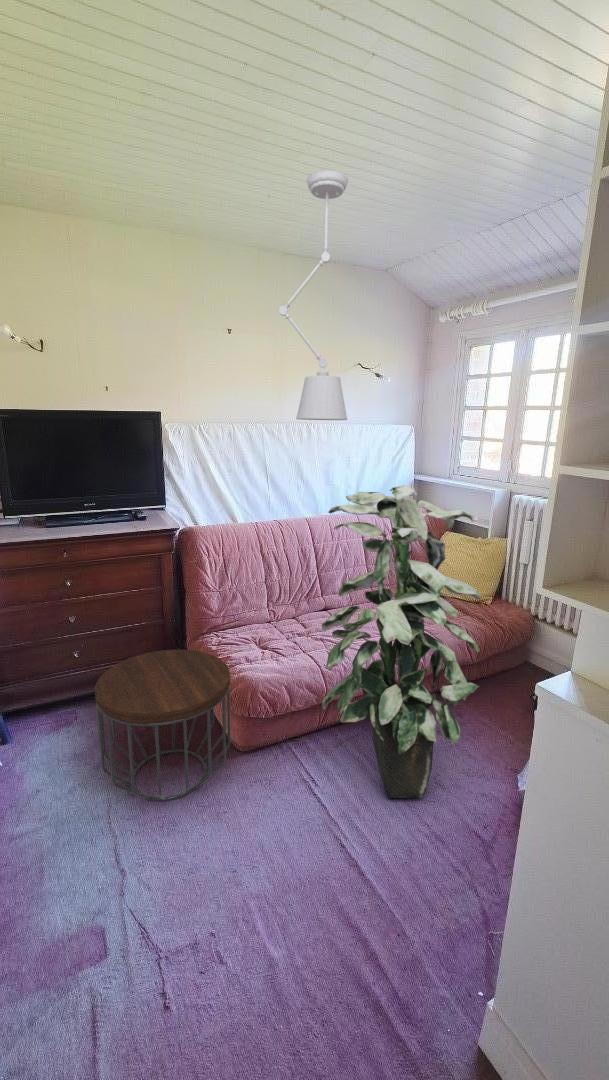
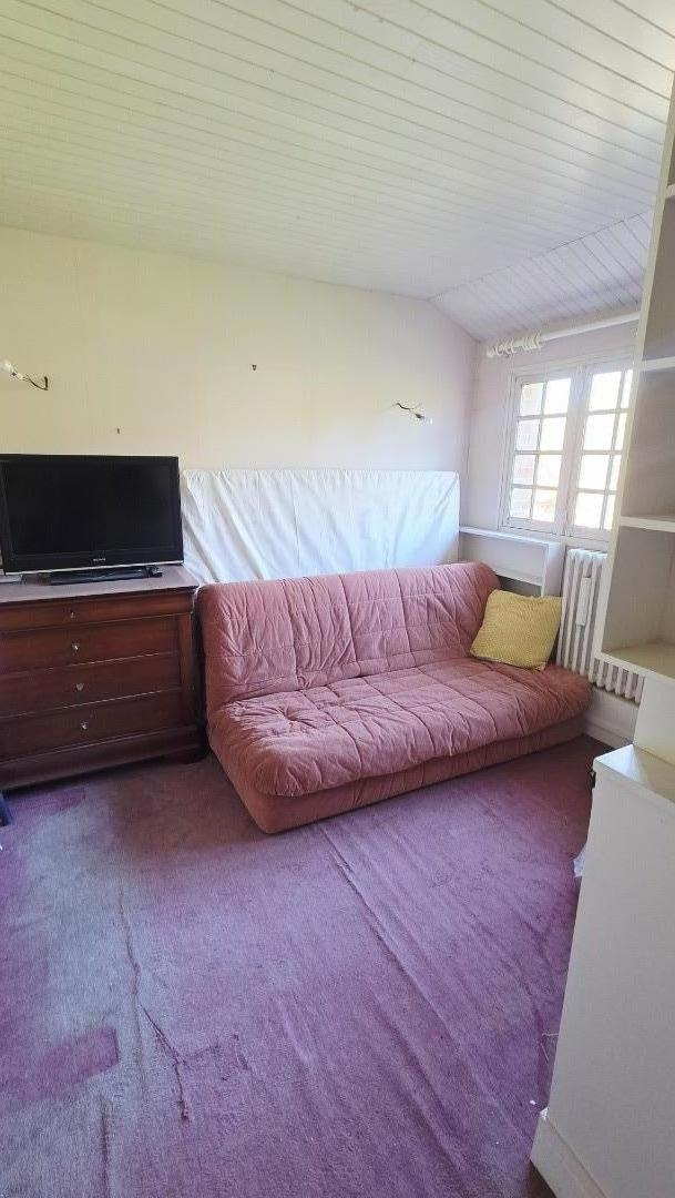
- indoor plant [321,484,482,799]
- pendant lamp [278,169,349,421]
- side table [94,649,232,802]
